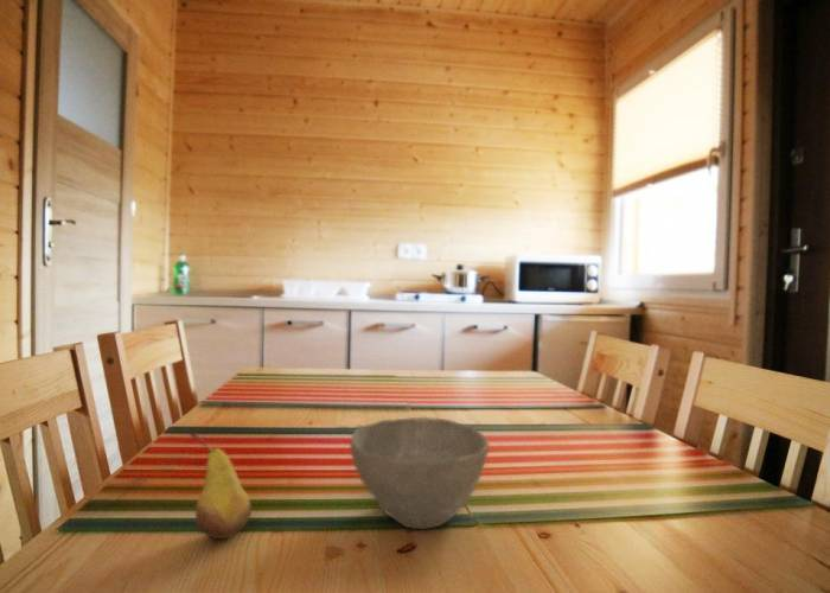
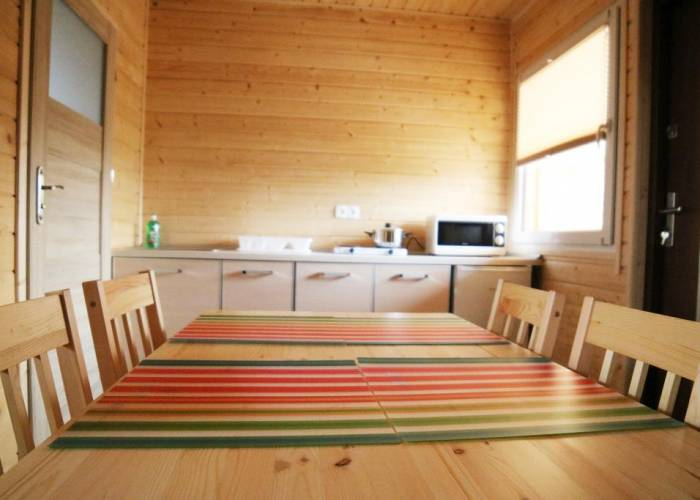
- bowl [349,415,491,530]
- fruit [190,432,253,540]
